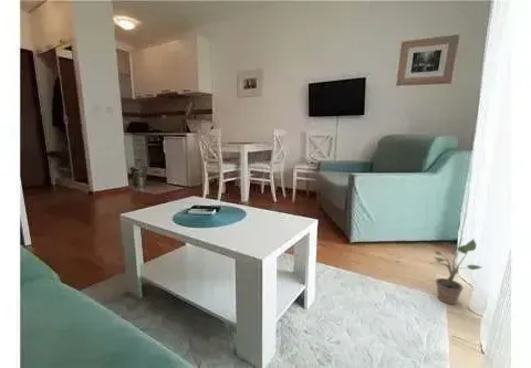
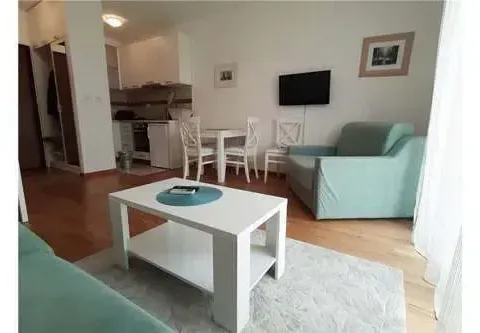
- potted plant [430,238,482,305]
